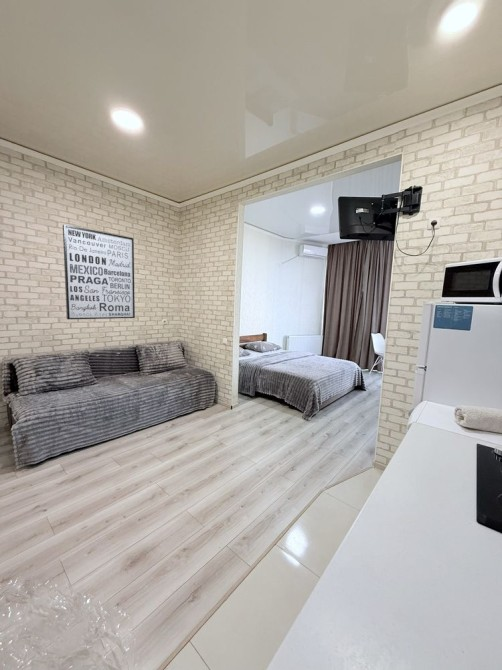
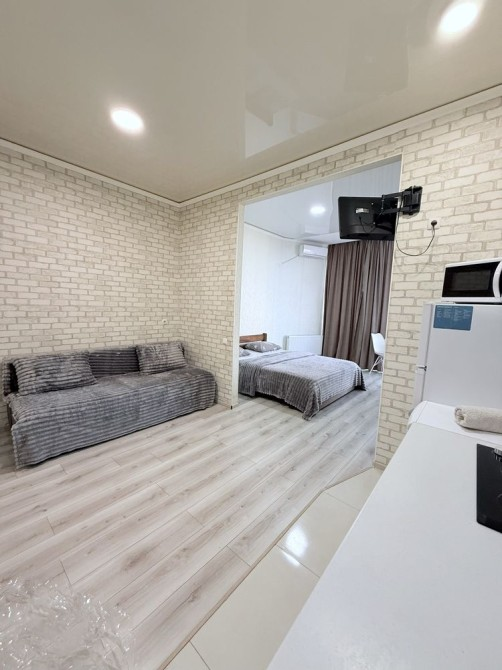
- wall art [62,224,136,320]
